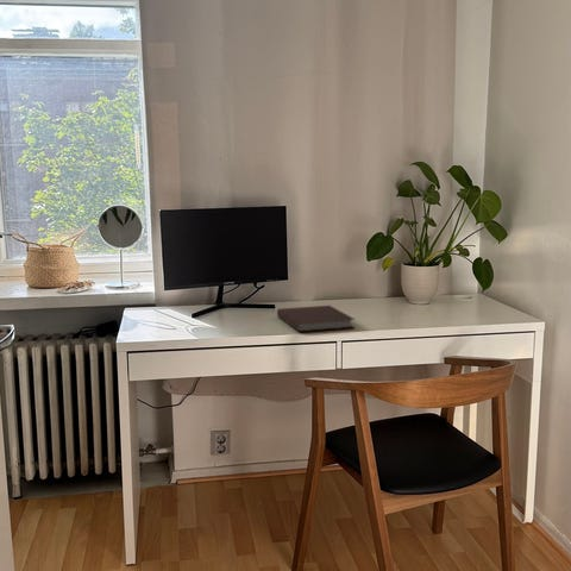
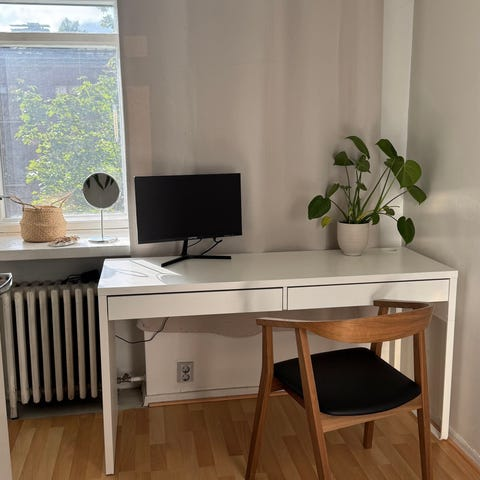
- notebook [276,305,356,333]
